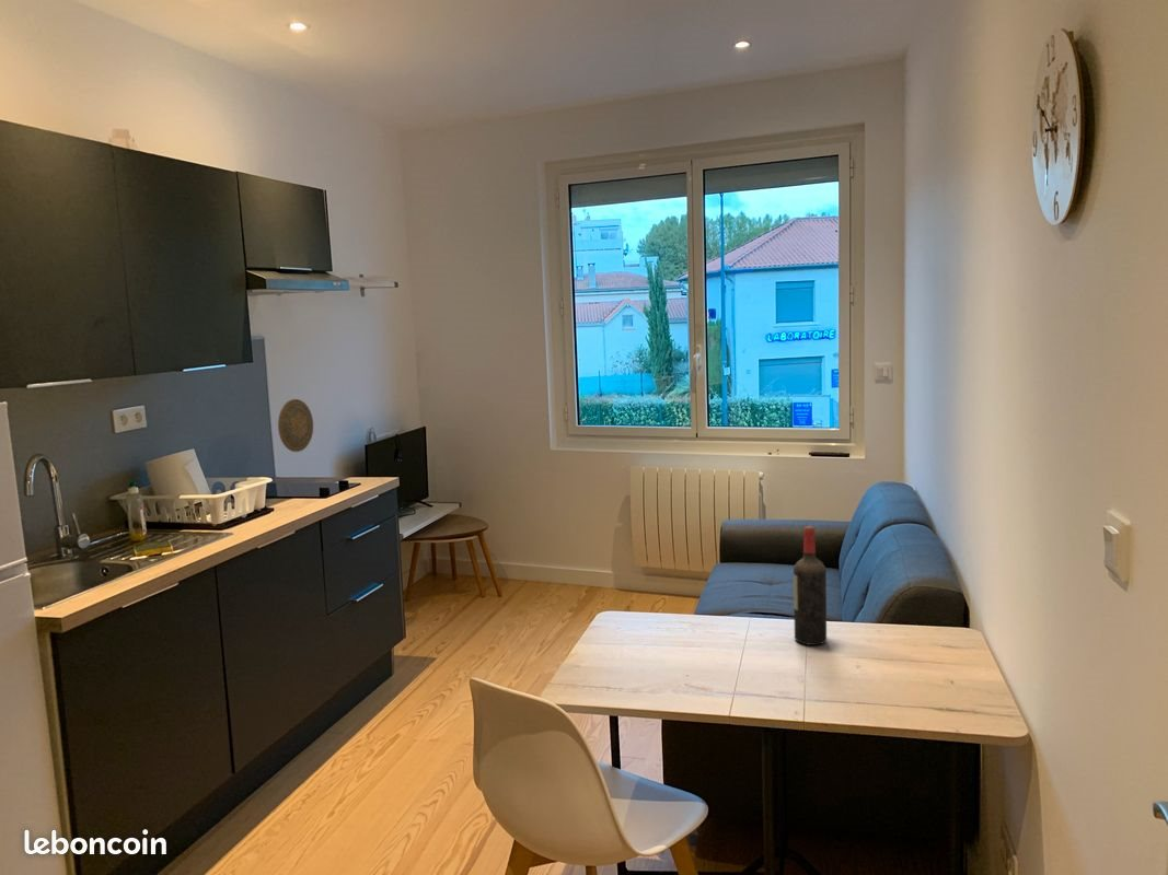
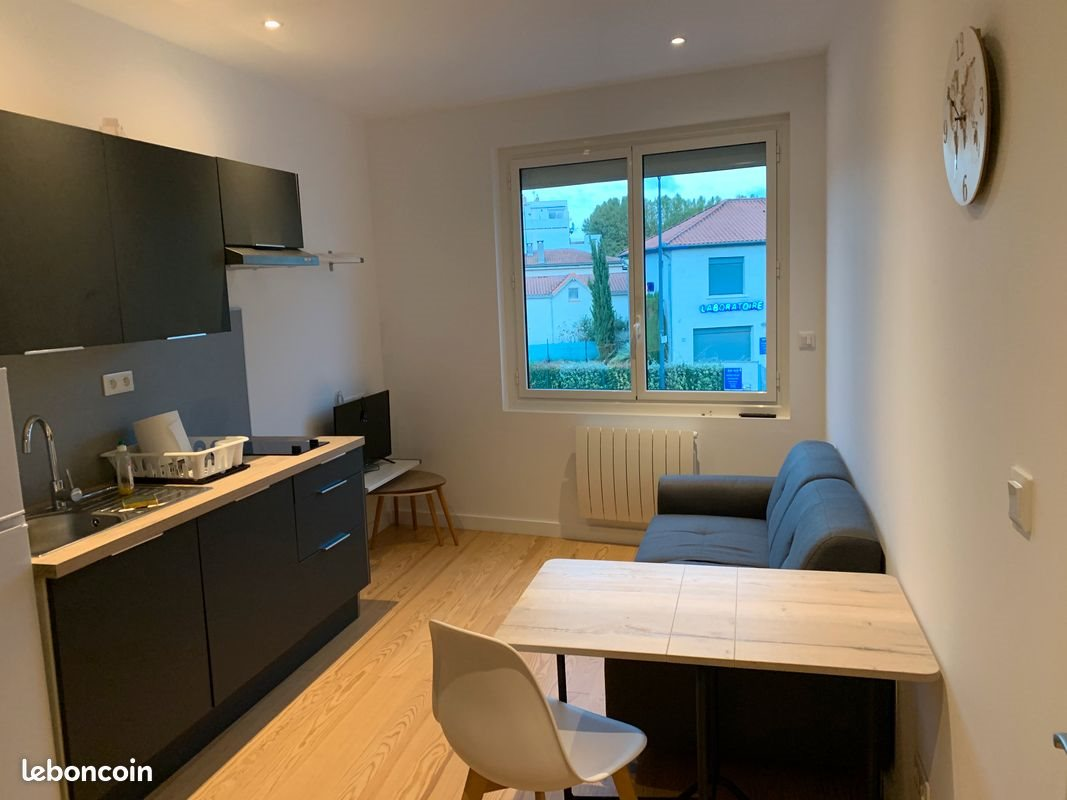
- wine bottle [793,525,828,646]
- decorative plate [277,398,314,453]
